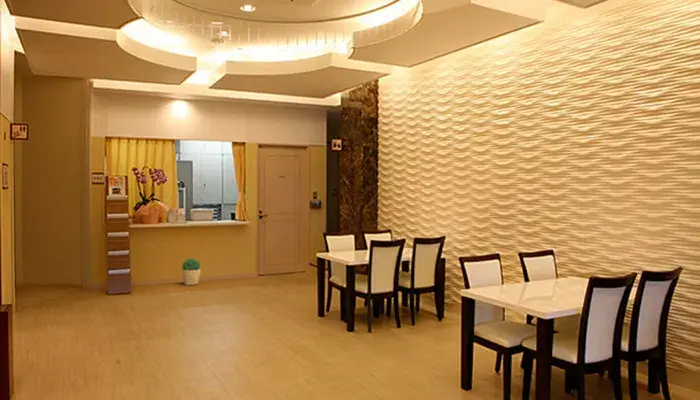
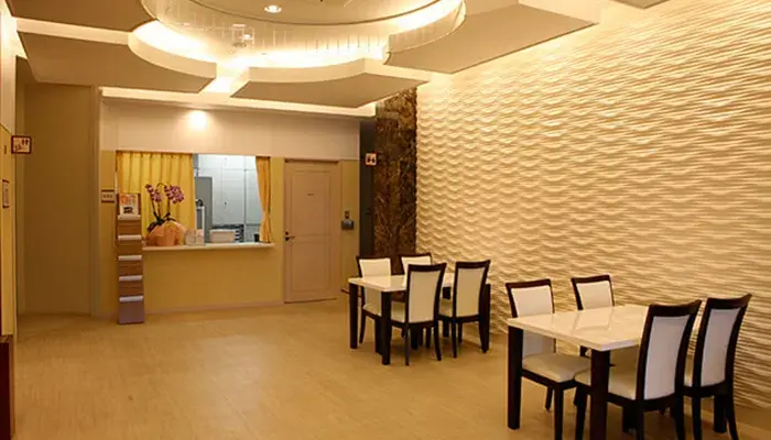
- potted plant [181,257,202,286]
